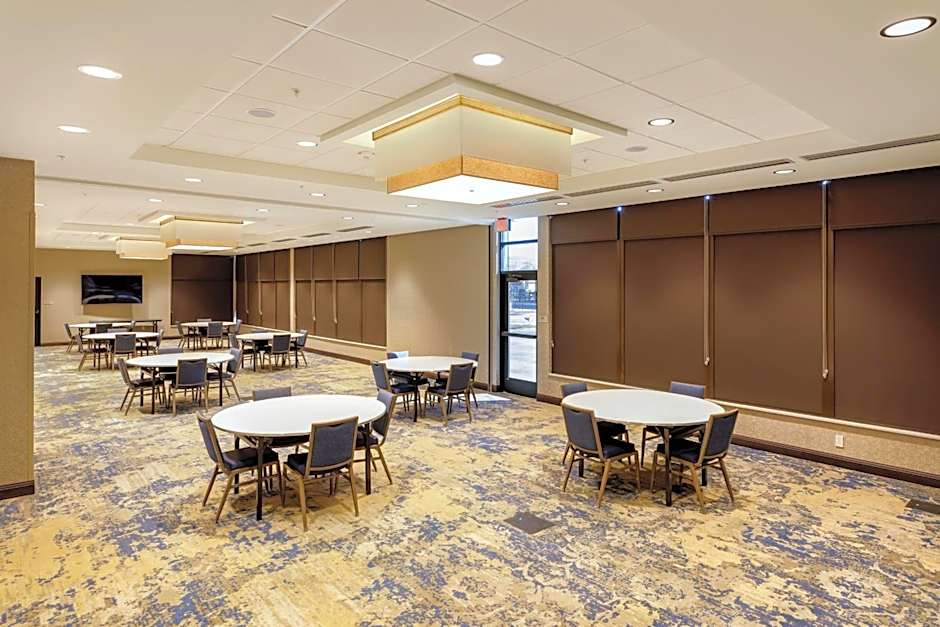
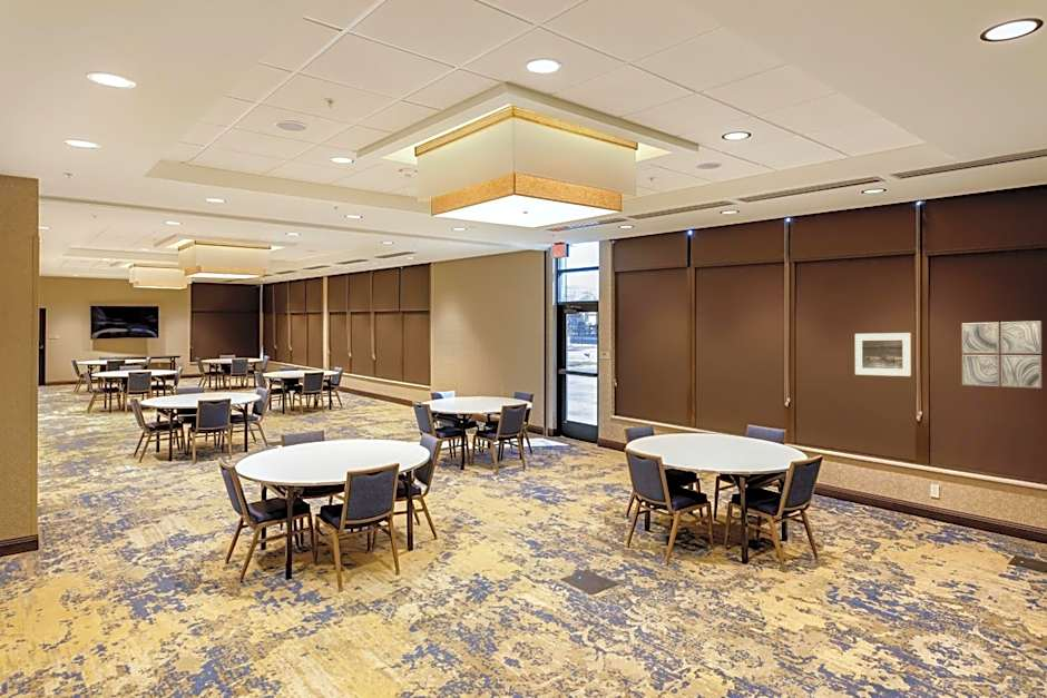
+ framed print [854,332,912,377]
+ wall art [961,319,1043,389]
